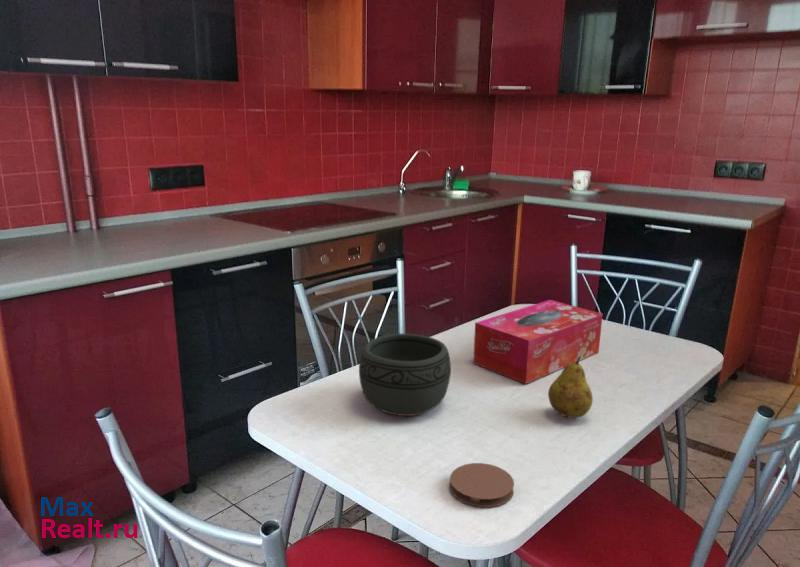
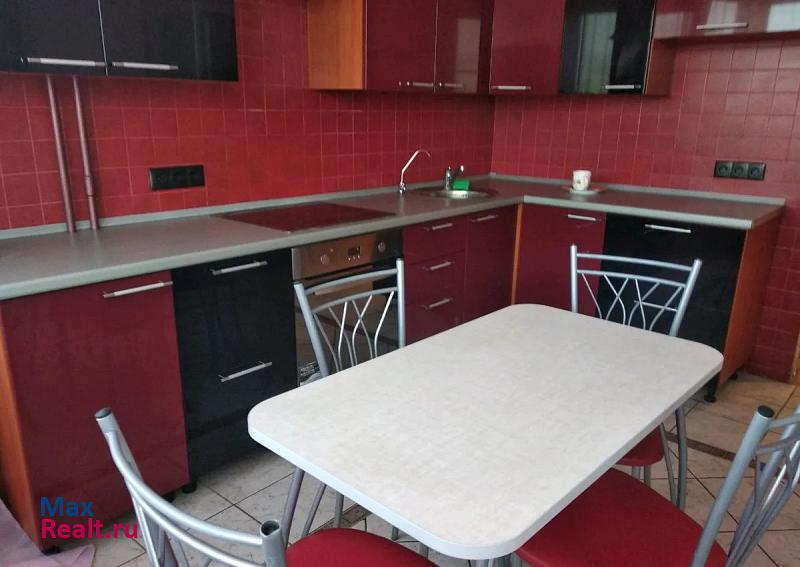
- fruit [547,356,594,419]
- tissue box [472,299,604,385]
- bowl [358,333,452,417]
- coaster [449,462,515,508]
